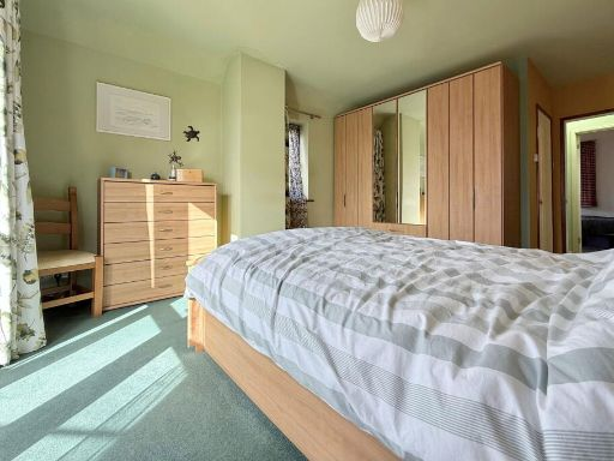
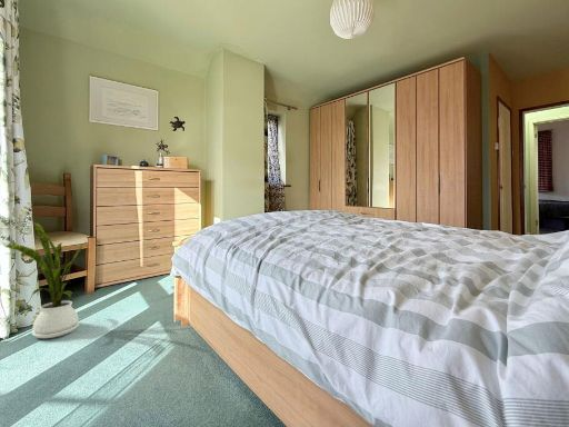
+ house plant [6,221,89,339]
